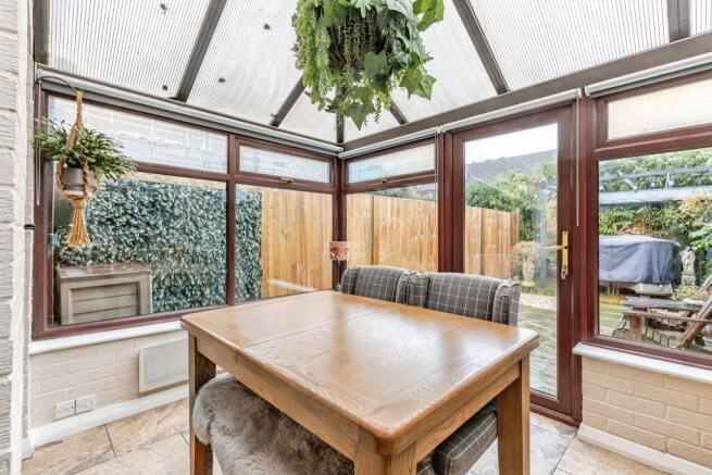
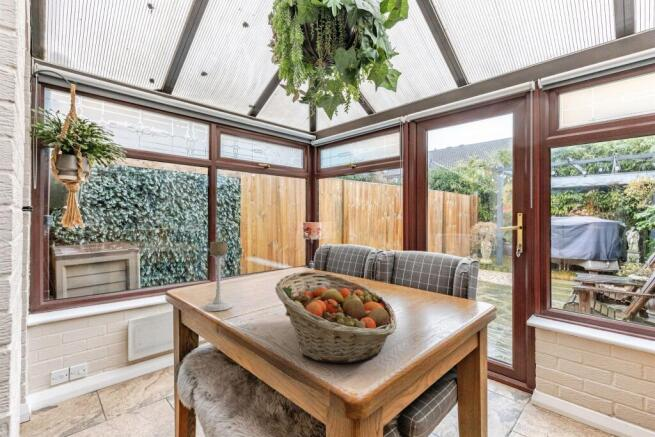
+ candle holder [203,241,233,312]
+ fruit basket [274,270,398,364]
